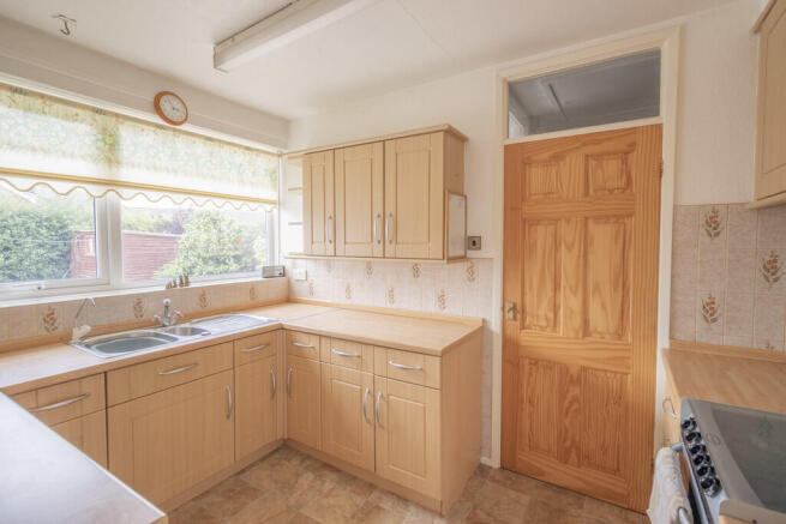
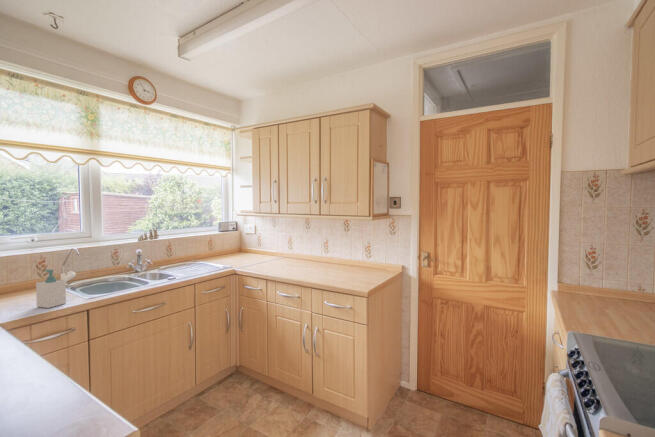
+ soap bottle [35,268,67,309]
